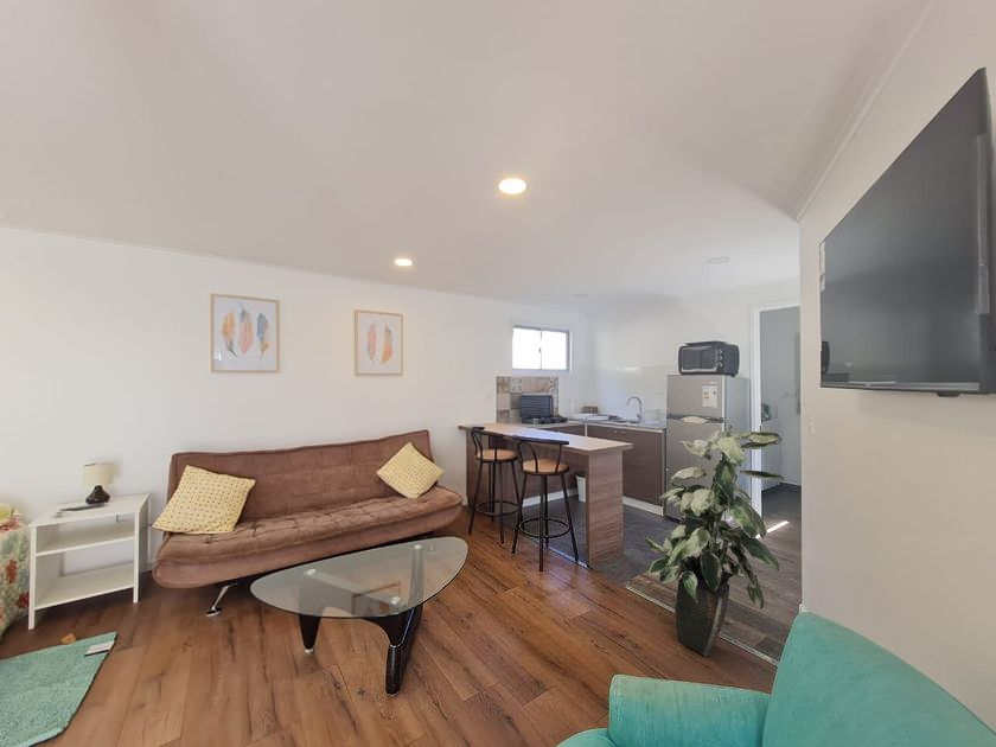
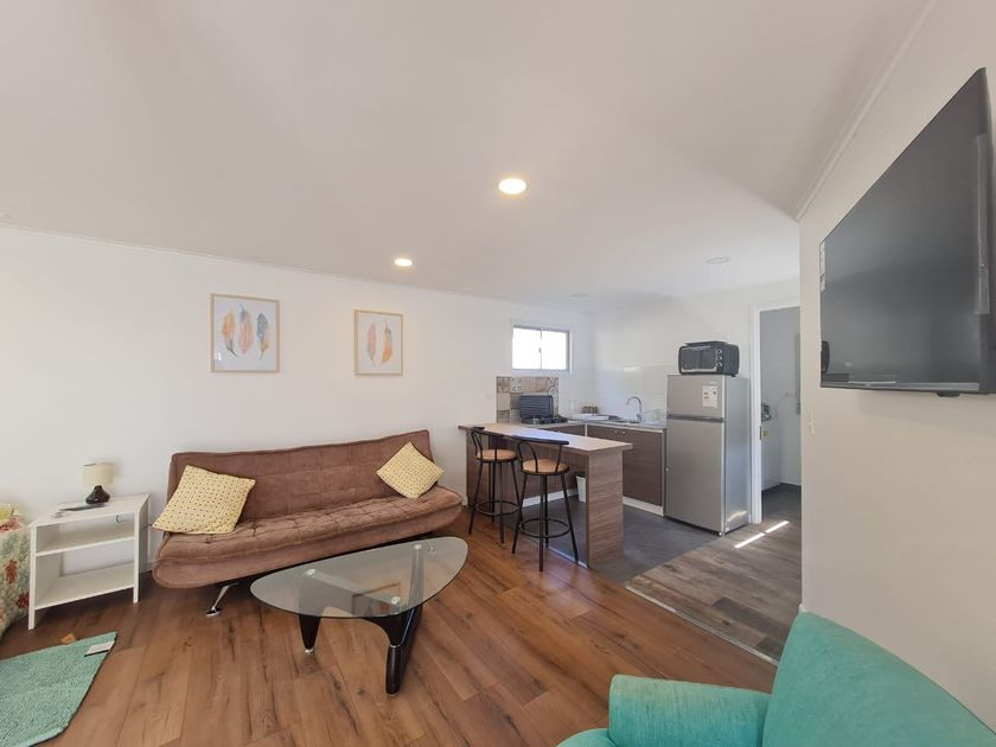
- indoor plant [641,415,787,658]
